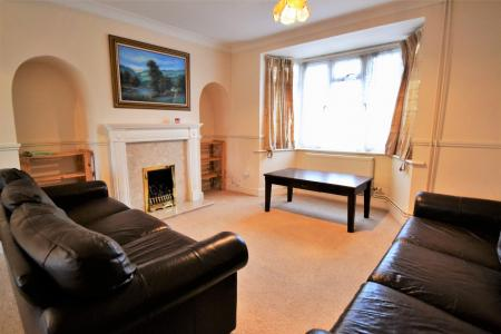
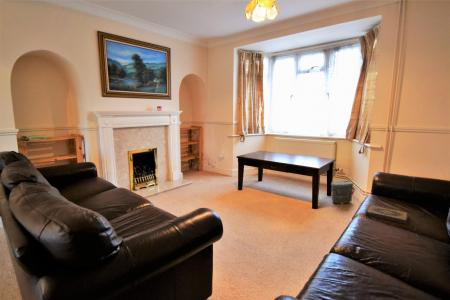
+ hardback book [365,204,409,225]
+ bag [330,179,356,205]
